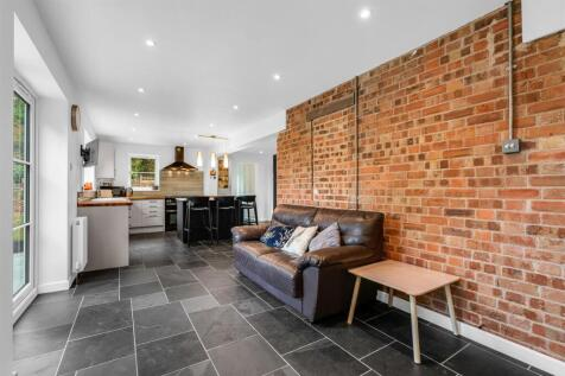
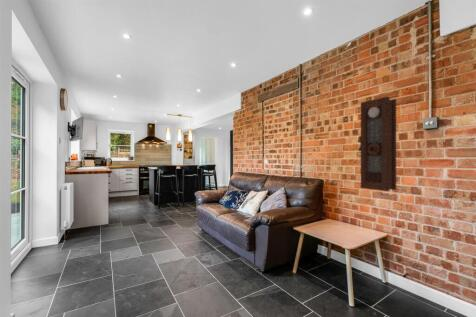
+ pendulum clock [357,96,397,192]
